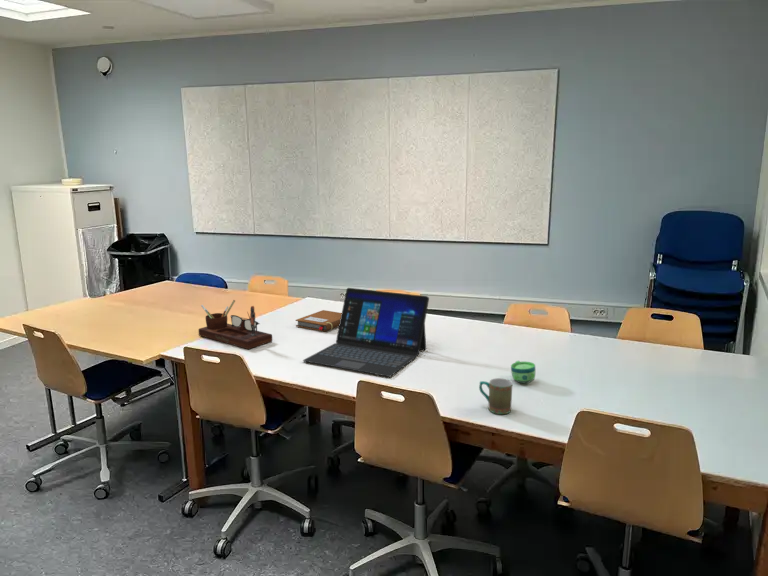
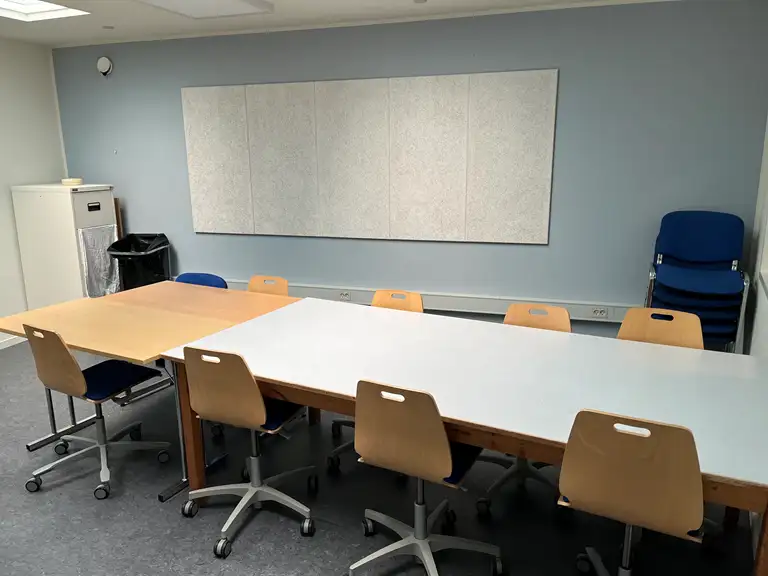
- cup [510,360,536,384]
- laptop [302,287,430,378]
- desk organizer [198,299,273,350]
- notebook [295,309,342,332]
- mug [478,377,513,415]
